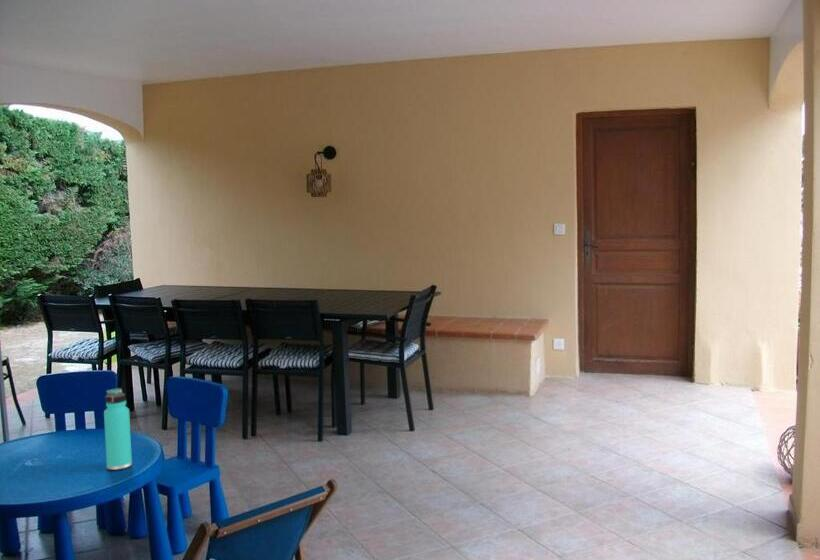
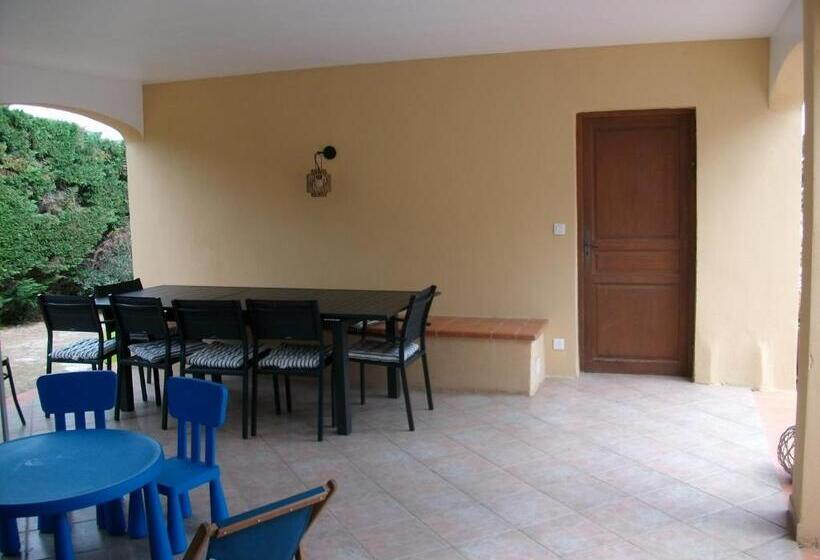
- thermos bottle [103,387,133,471]
